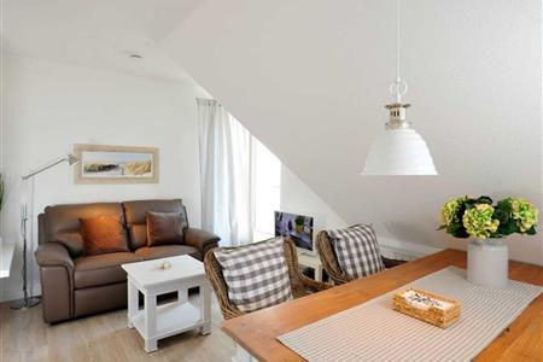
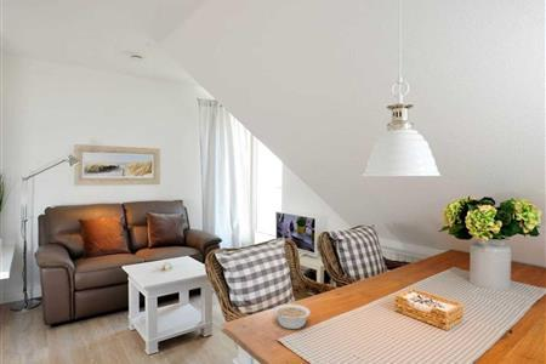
+ legume [273,303,311,330]
